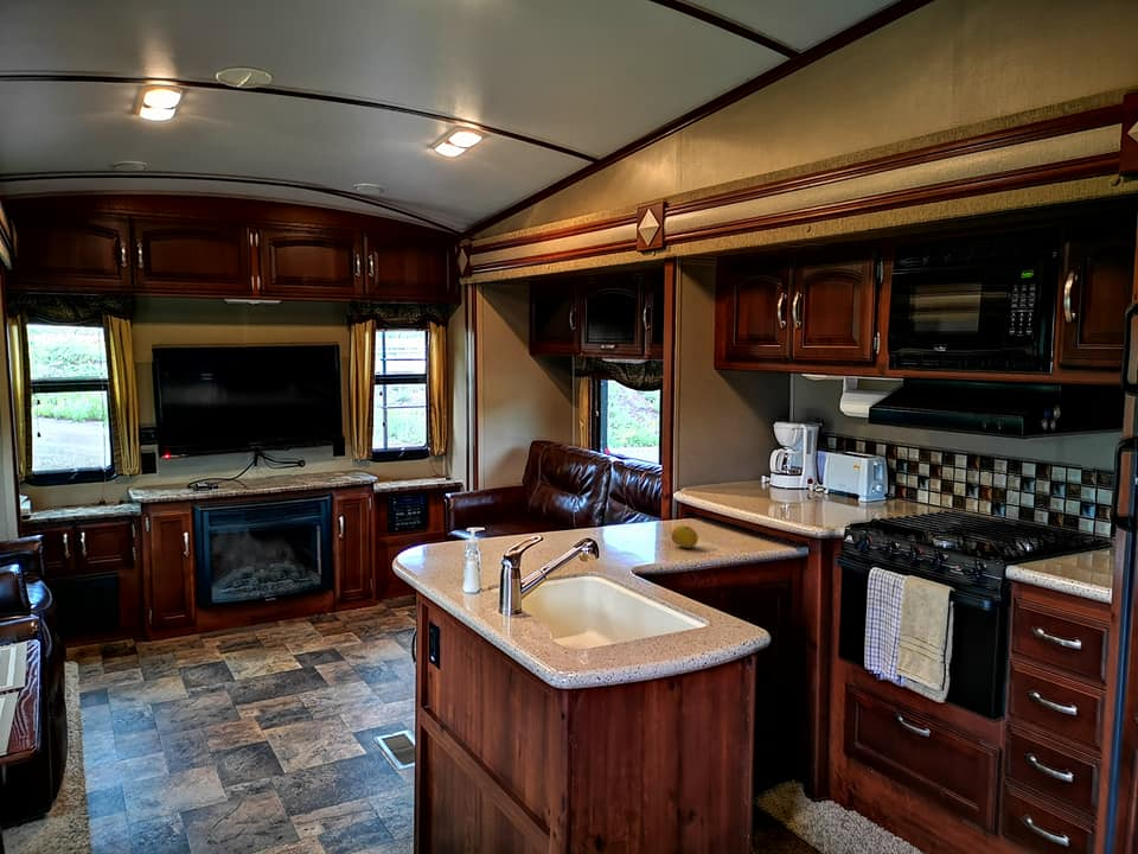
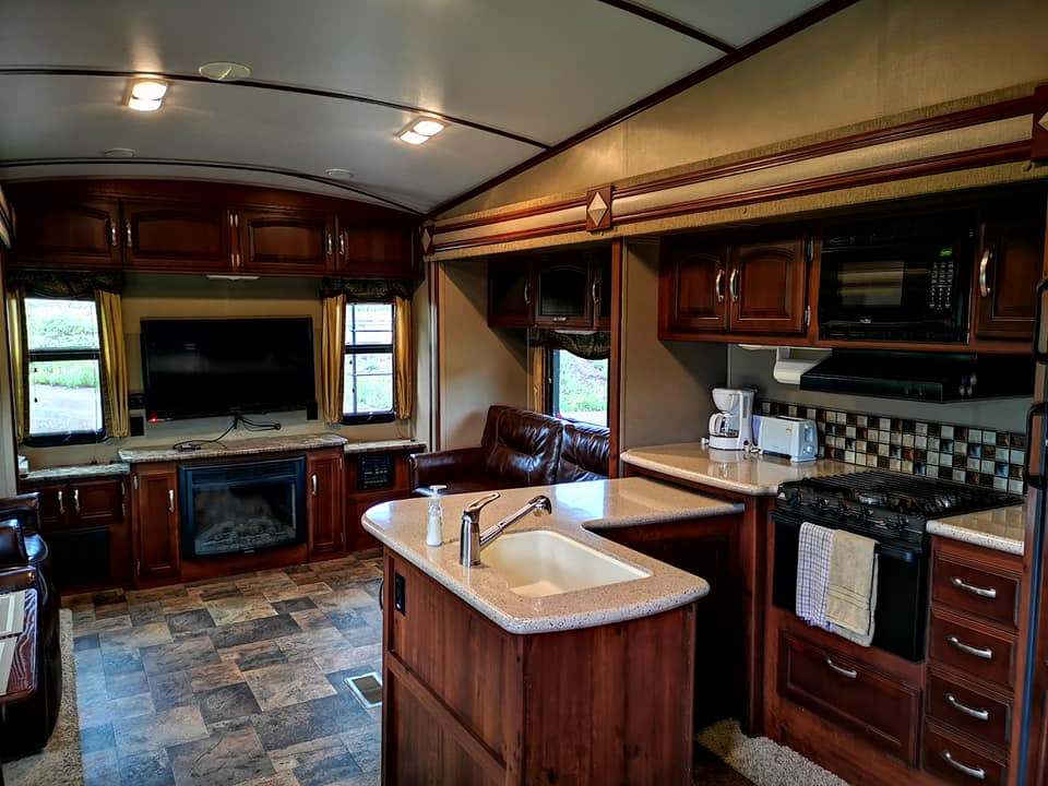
- fruit [670,524,699,549]
